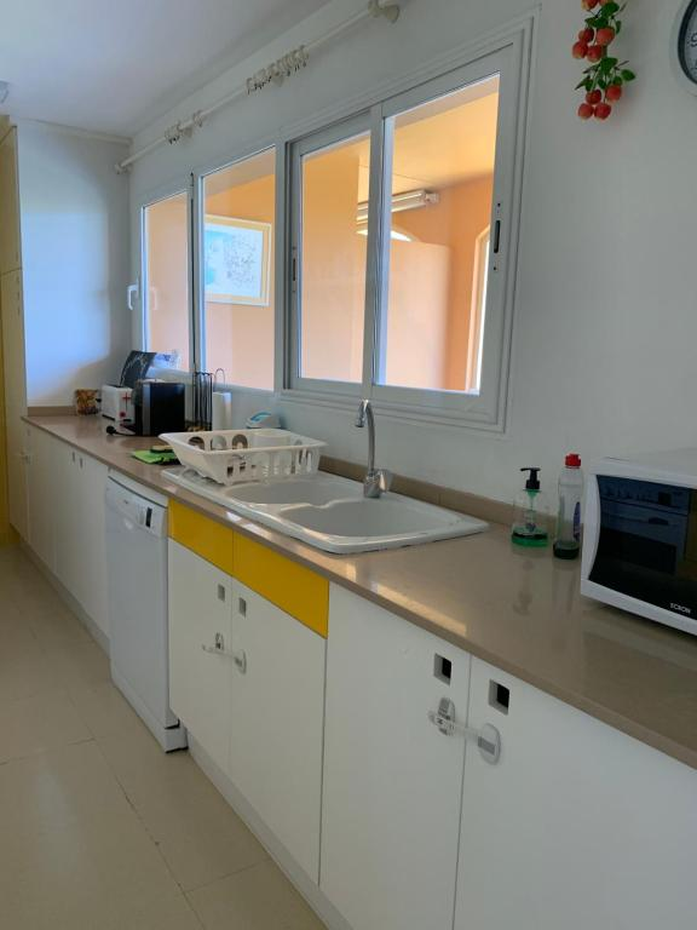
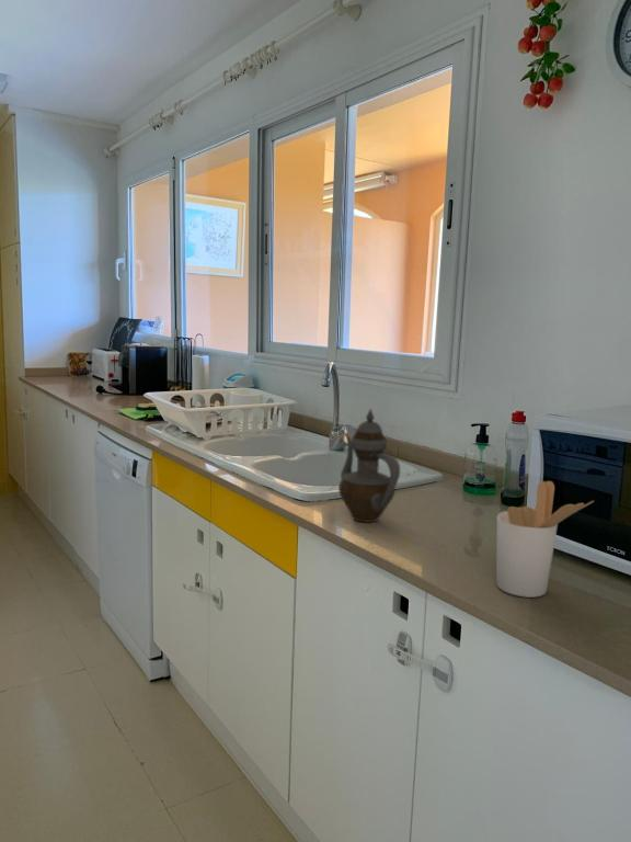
+ teapot [337,408,401,523]
+ utensil holder [495,480,595,599]
